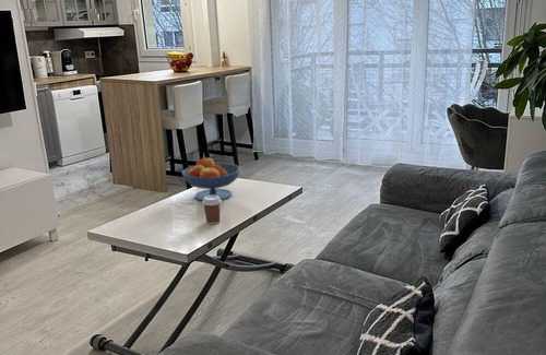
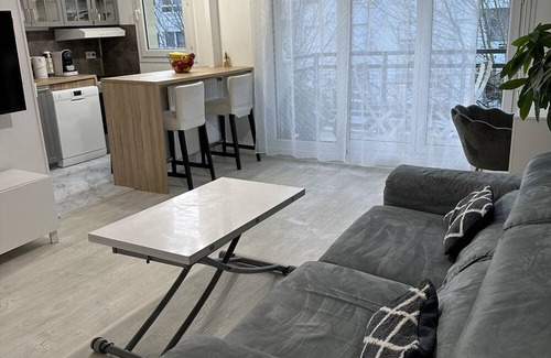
- coffee cup [201,196,223,225]
- fruit bowl [181,157,241,202]
